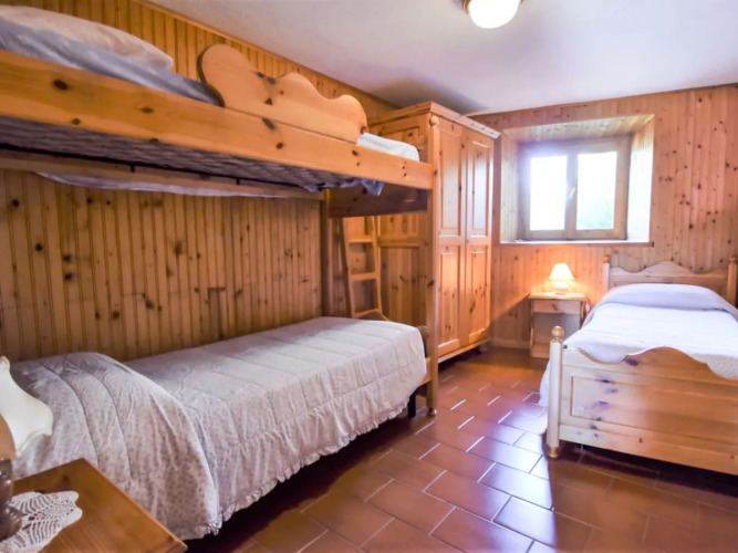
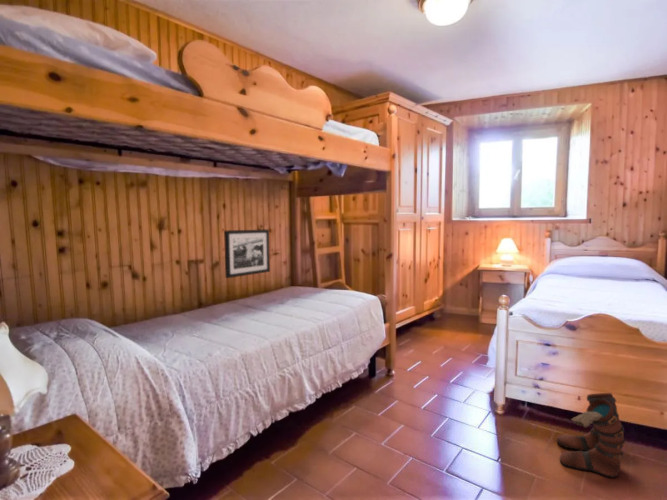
+ boots [556,392,626,478]
+ picture frame [223,228,271,279]
